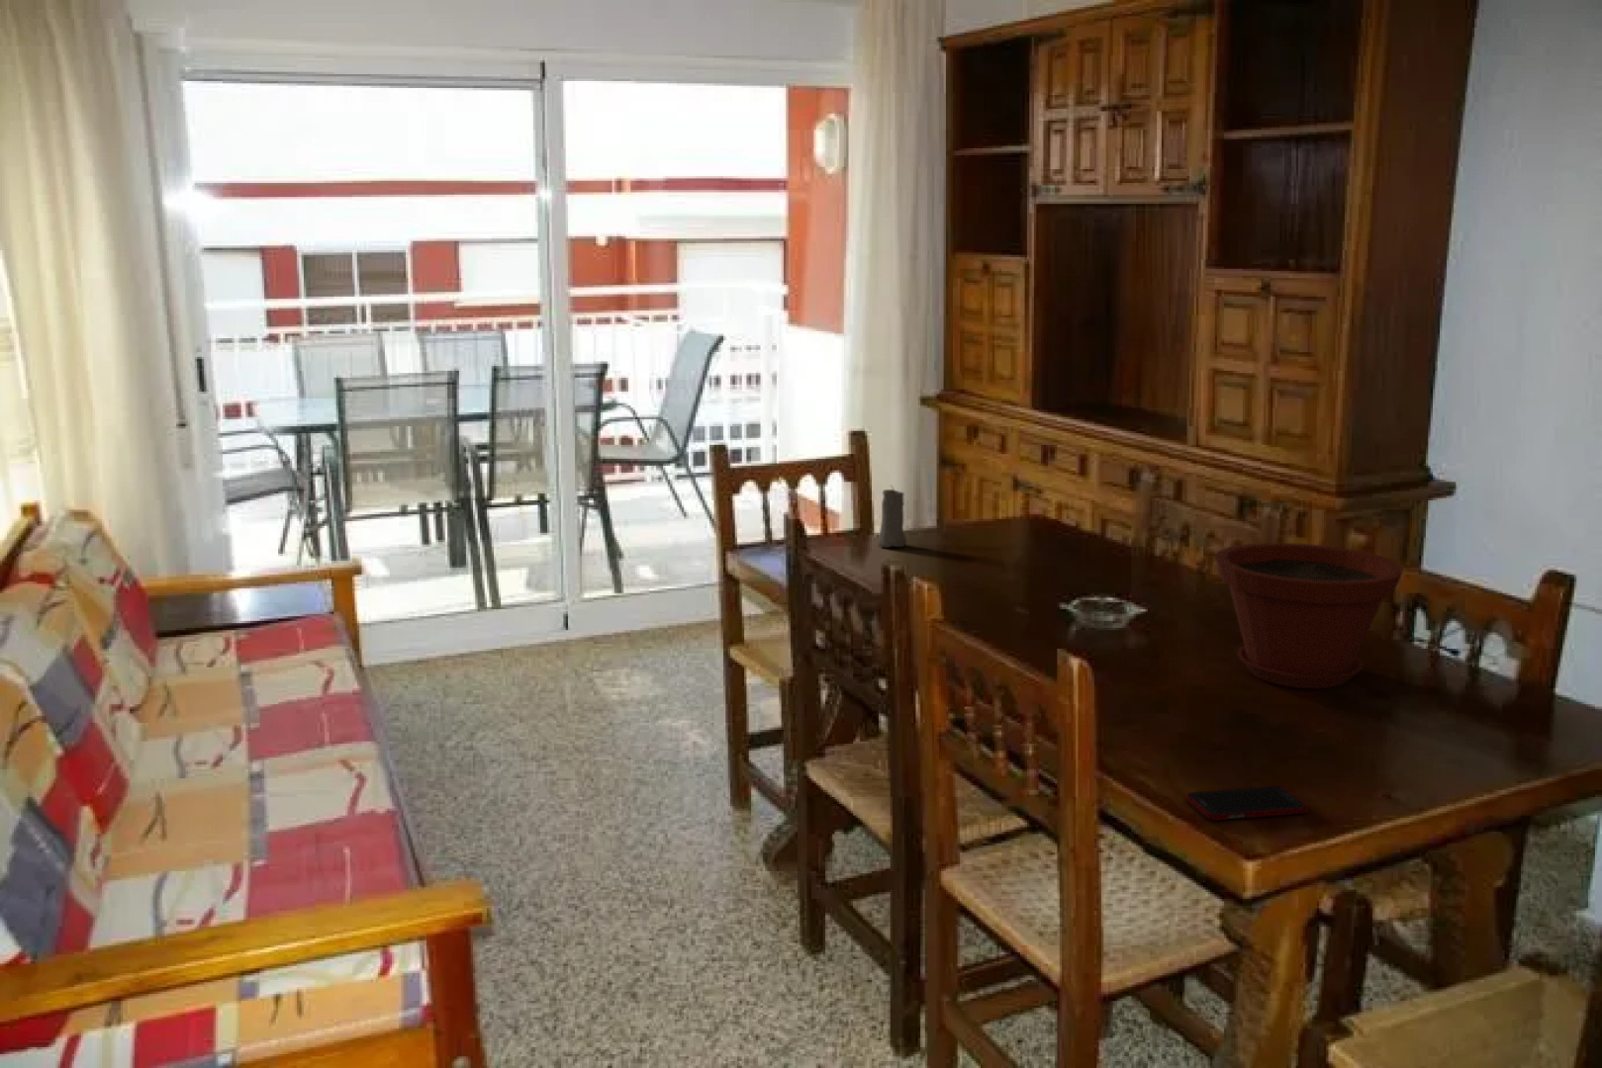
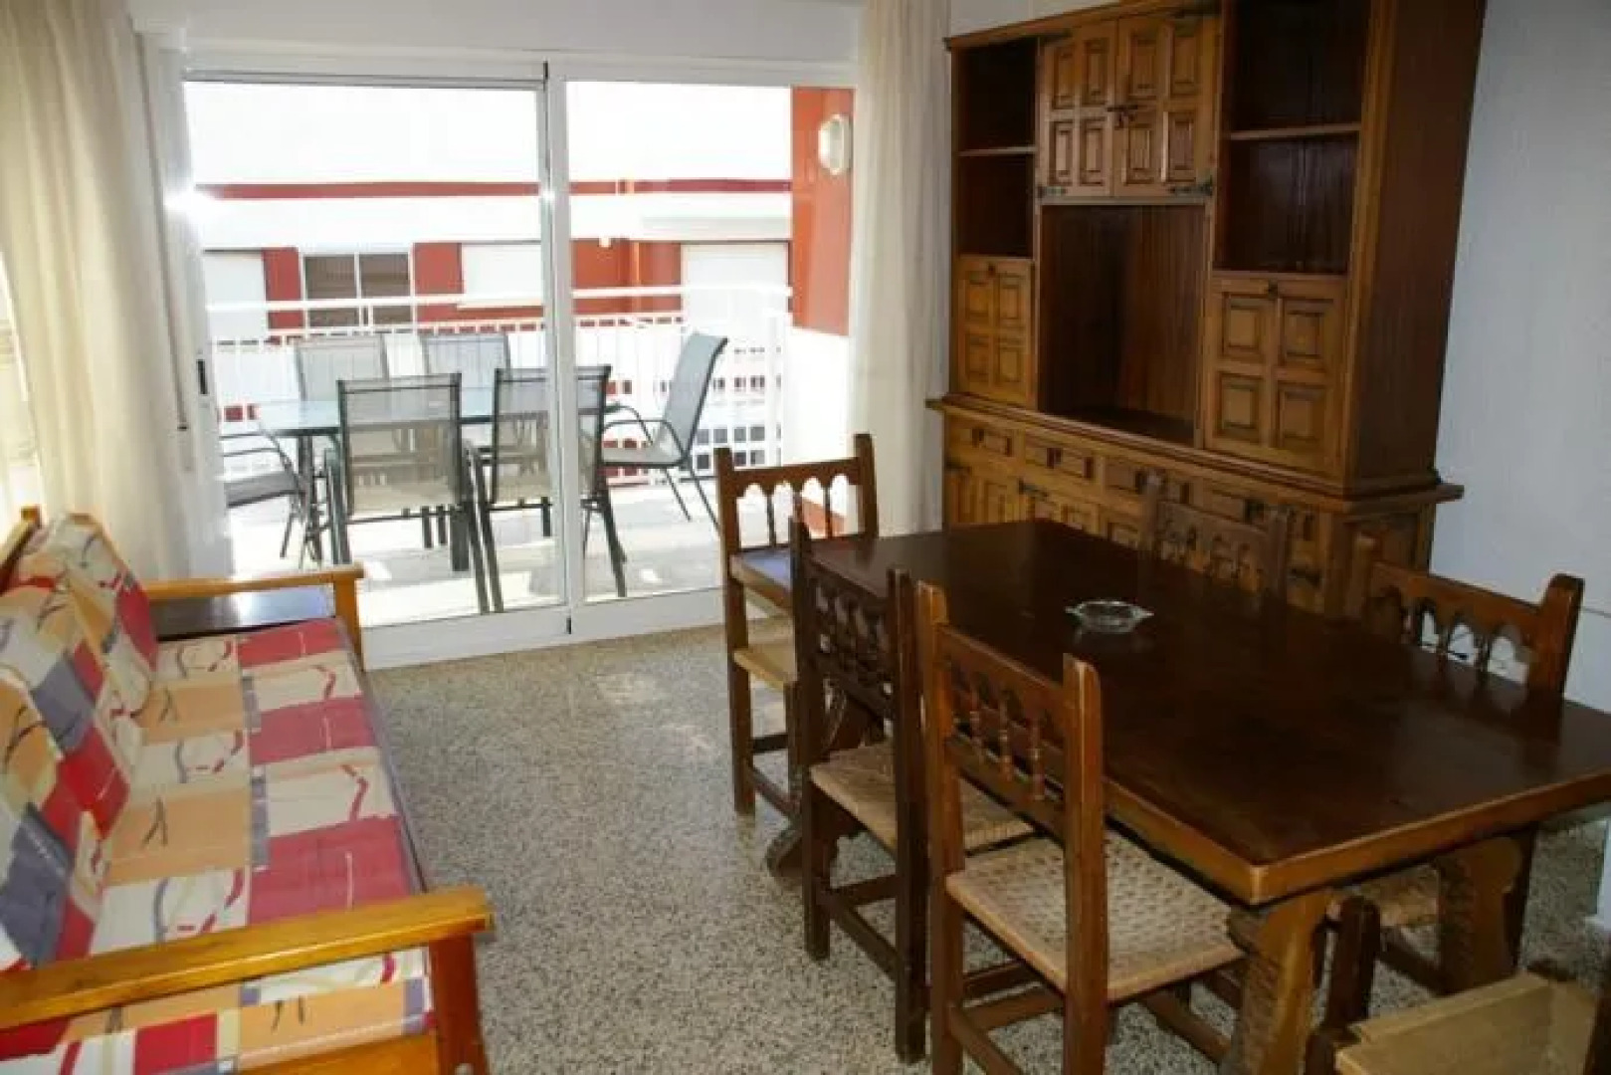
- candle [877,485,909,548]
- cell phone [1186,784,1310,821]
- plant pot [1214,542,1404,689]
